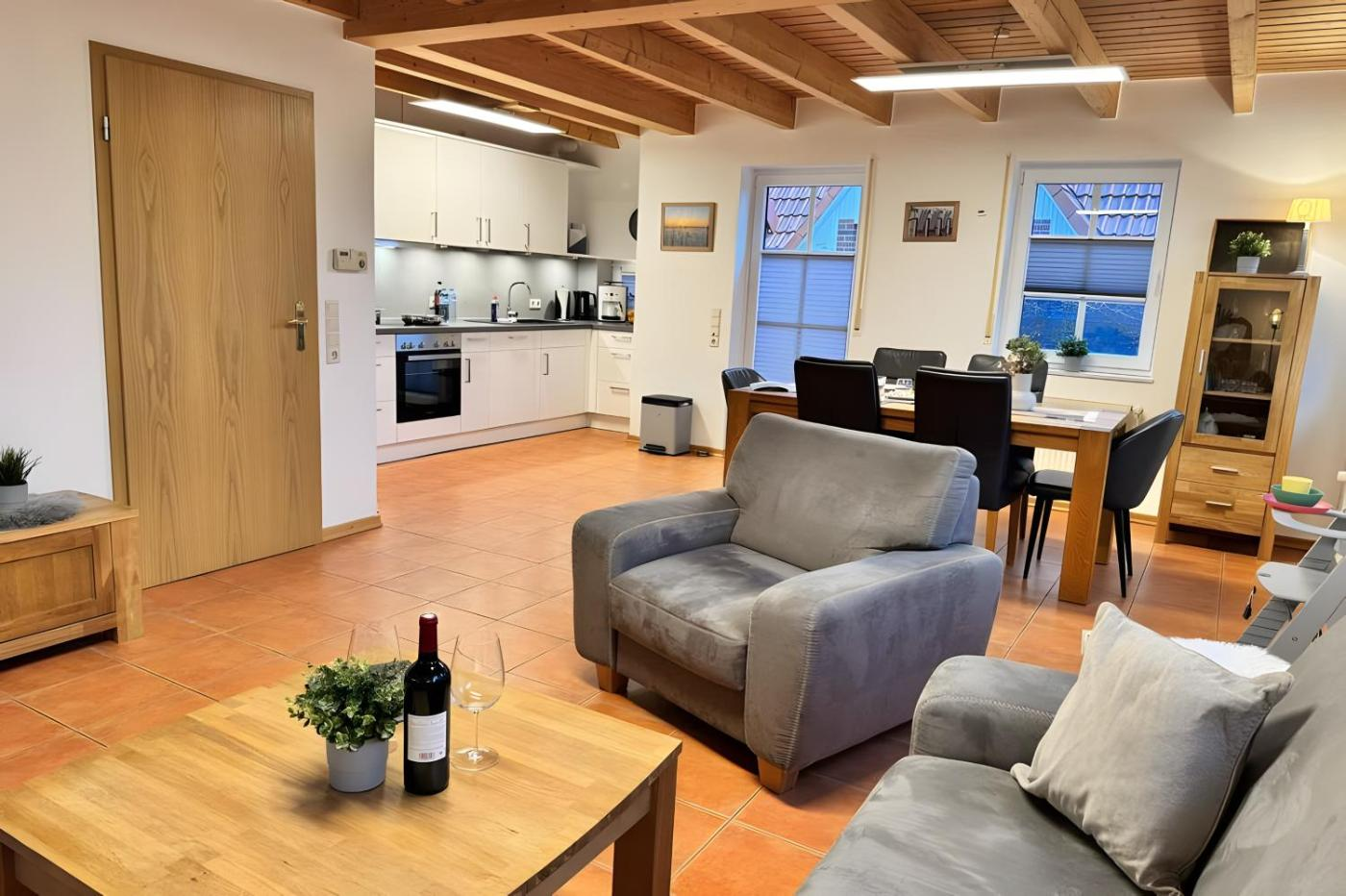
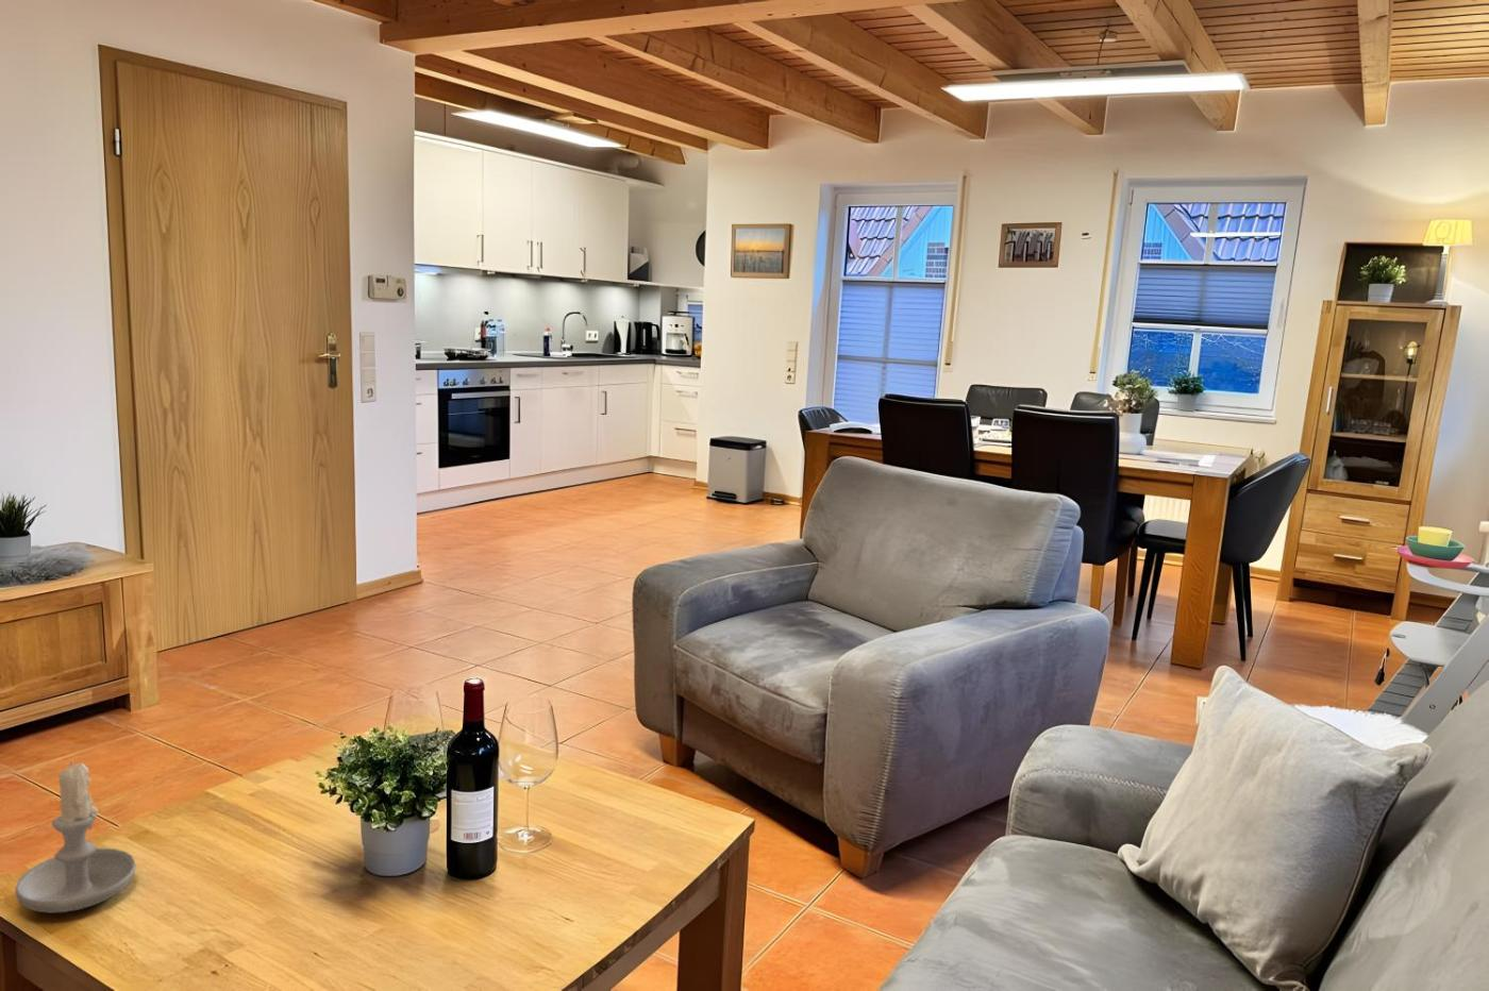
+ candle [13,759,137,915]
